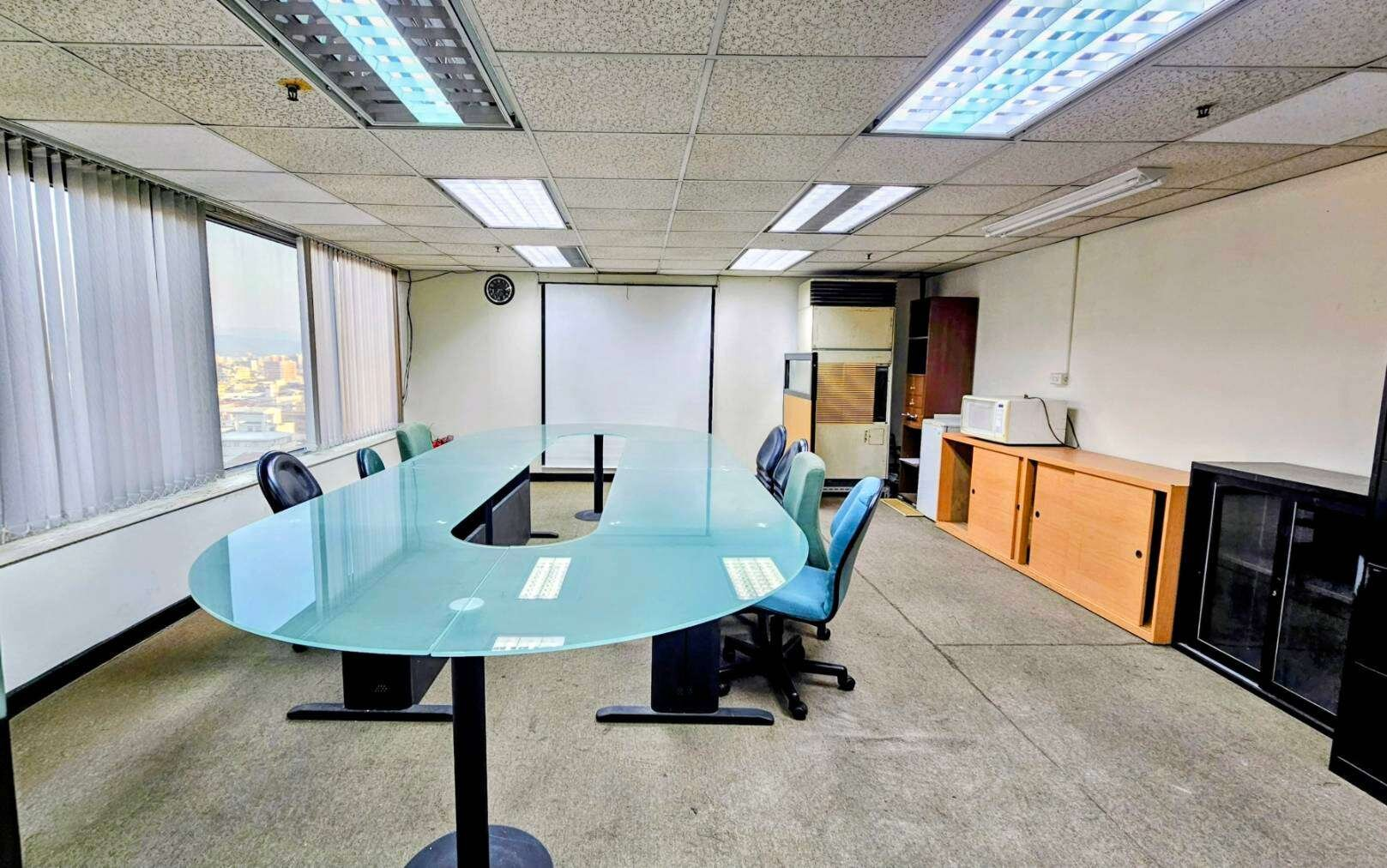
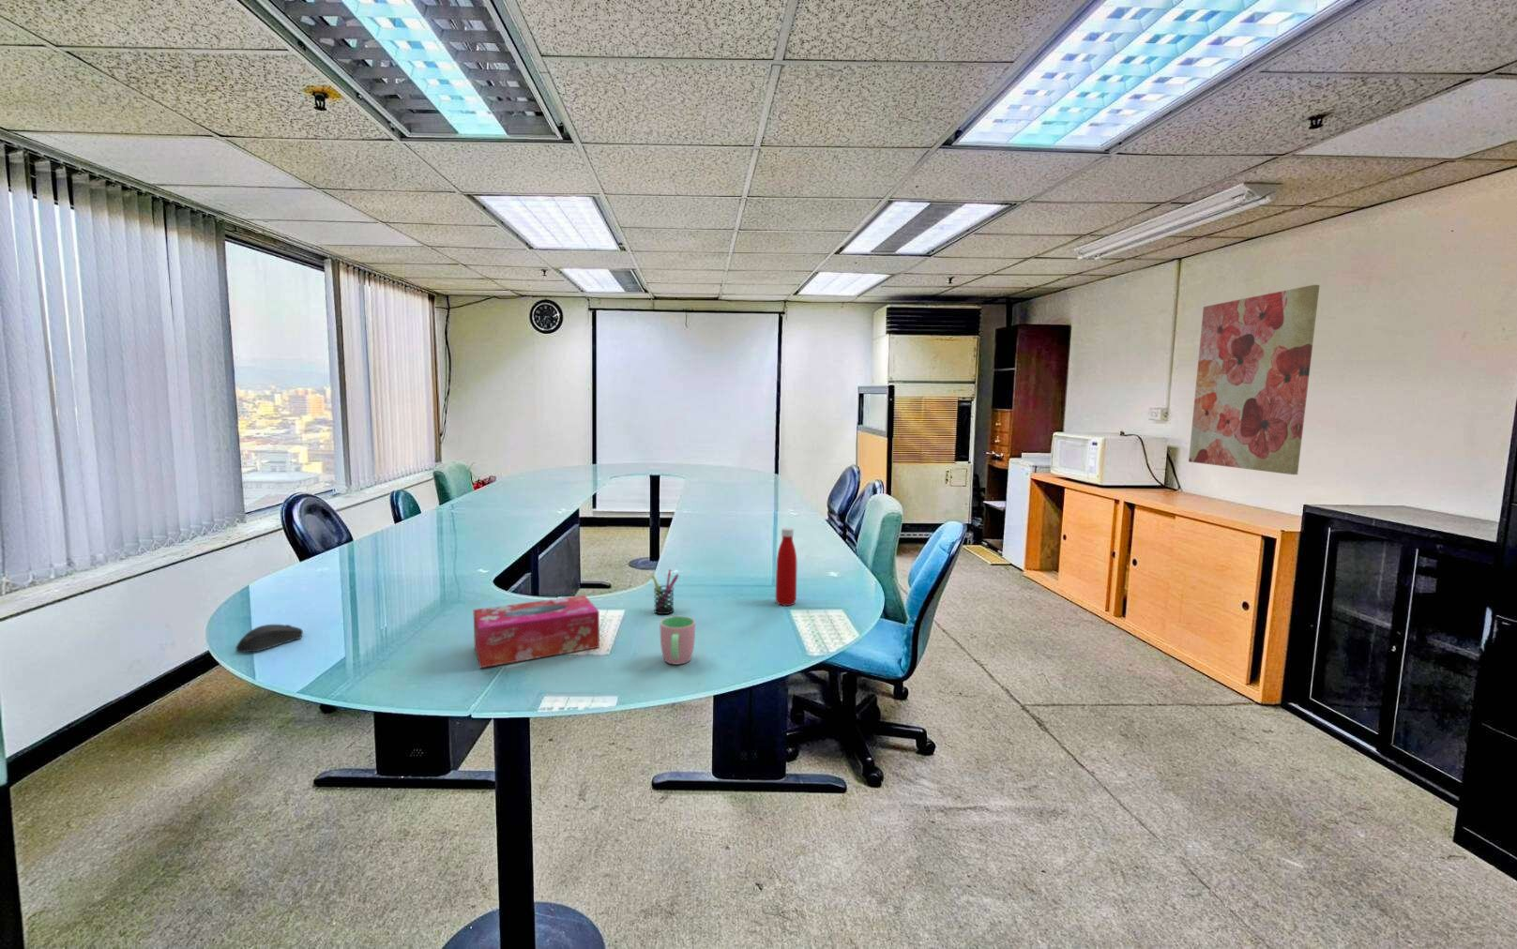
+ computer mouse [235,623,304,654]
+ bottle [775,526,797,607]
+ pen holder [651,569,679,616]
+ cup [658,616,696,666]
+ wall art [1188,284,1321,476]
+ tissue box [472,595,600,669]
